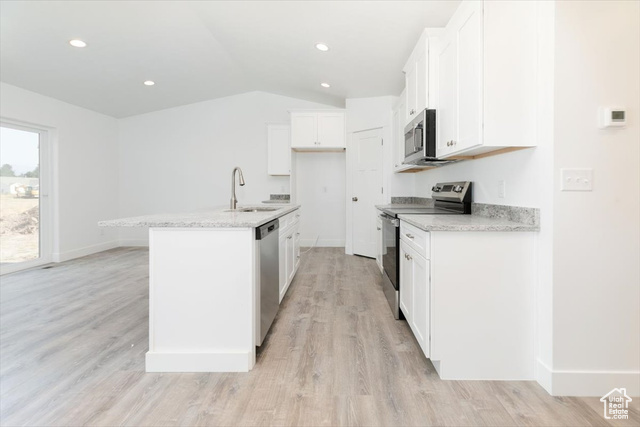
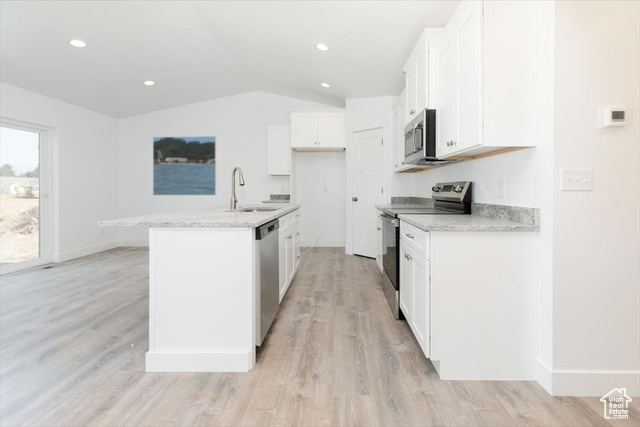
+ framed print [152,135,217,196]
